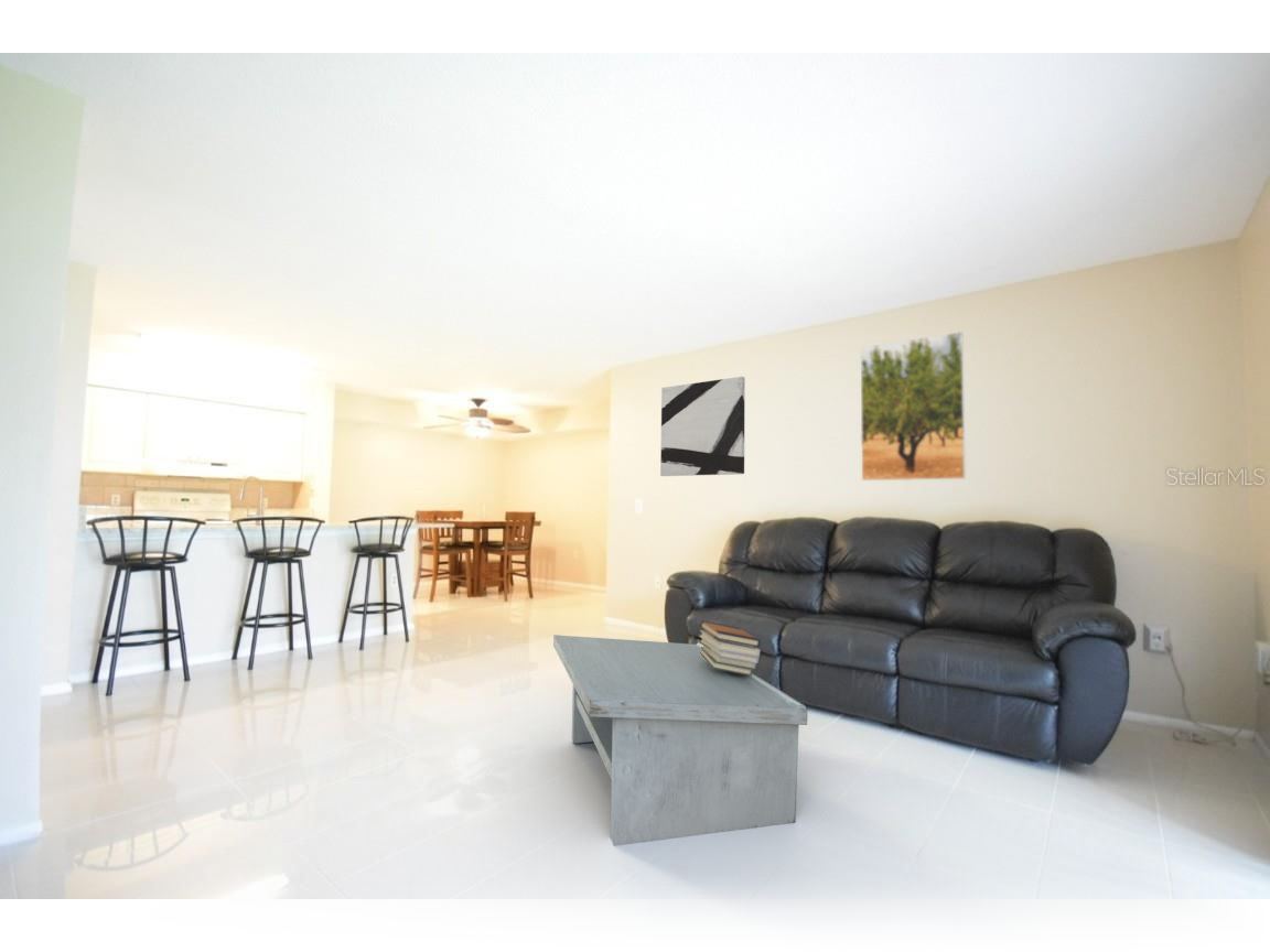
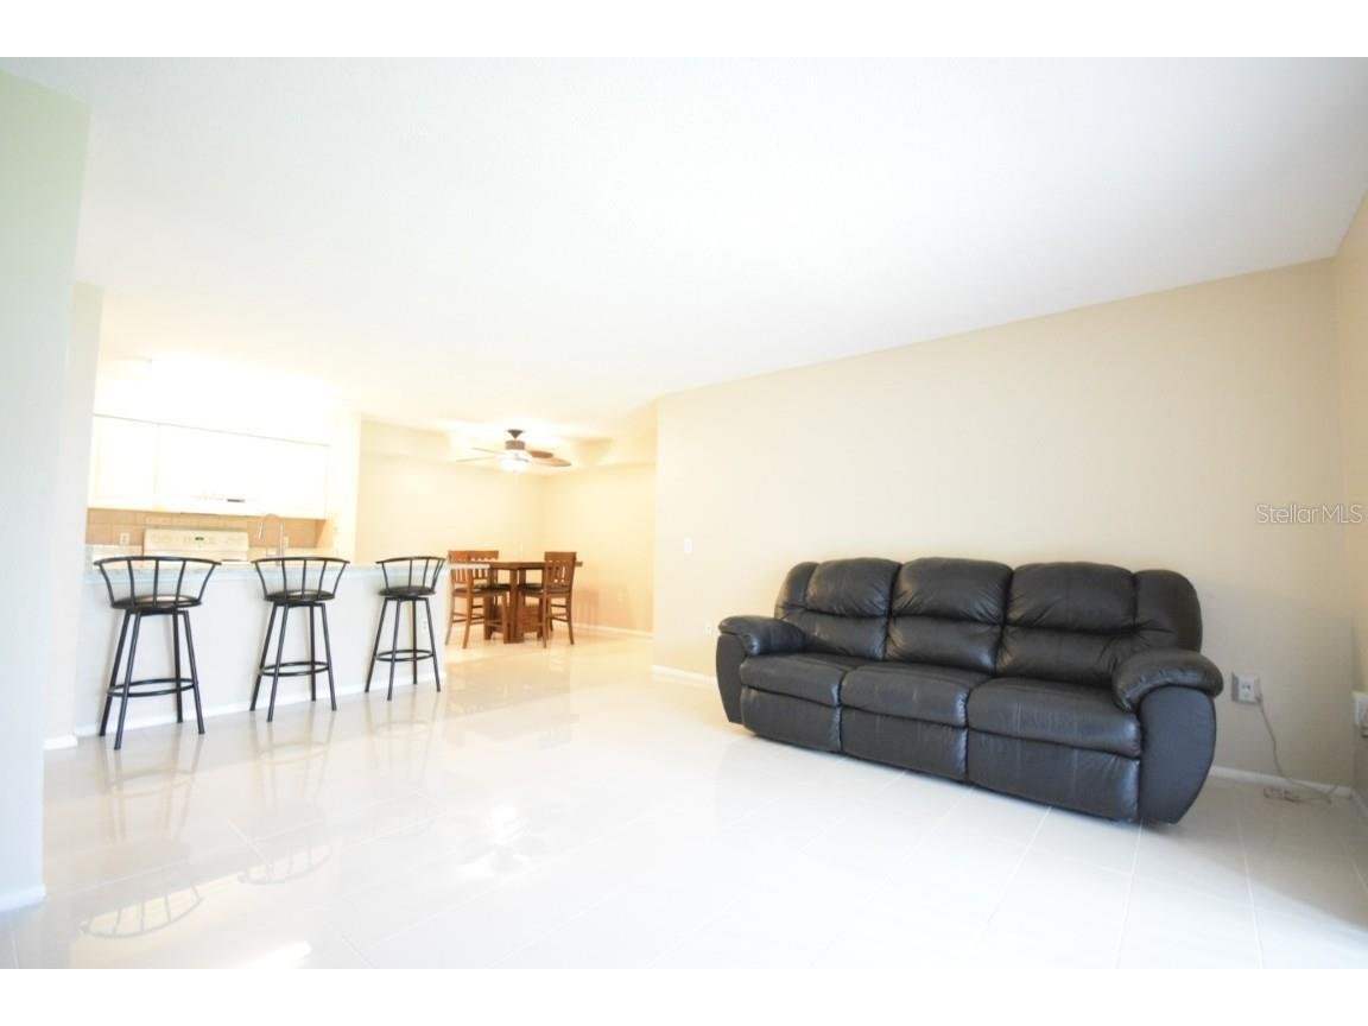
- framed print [860,331,967,482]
- book stack [698,619,762,675]
- wall art [659,376,746,477]
- coffee table [552,634,808,847]
